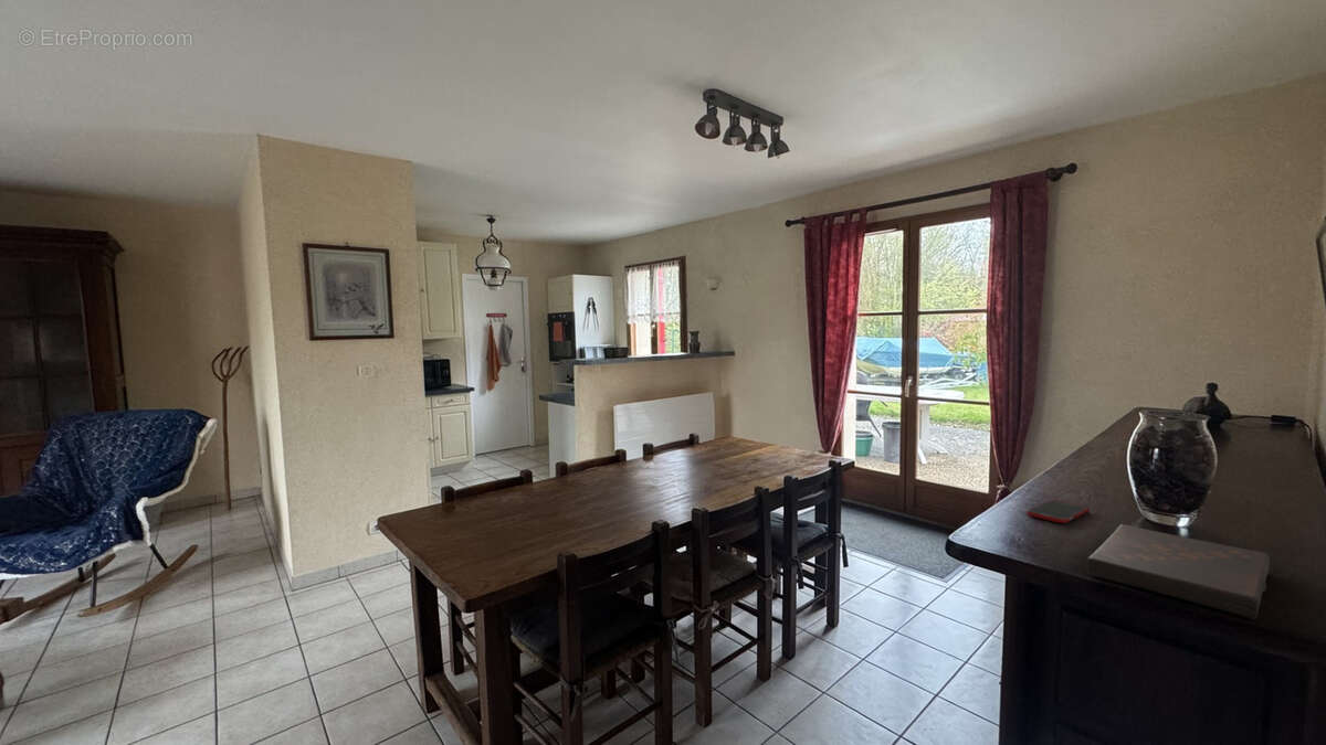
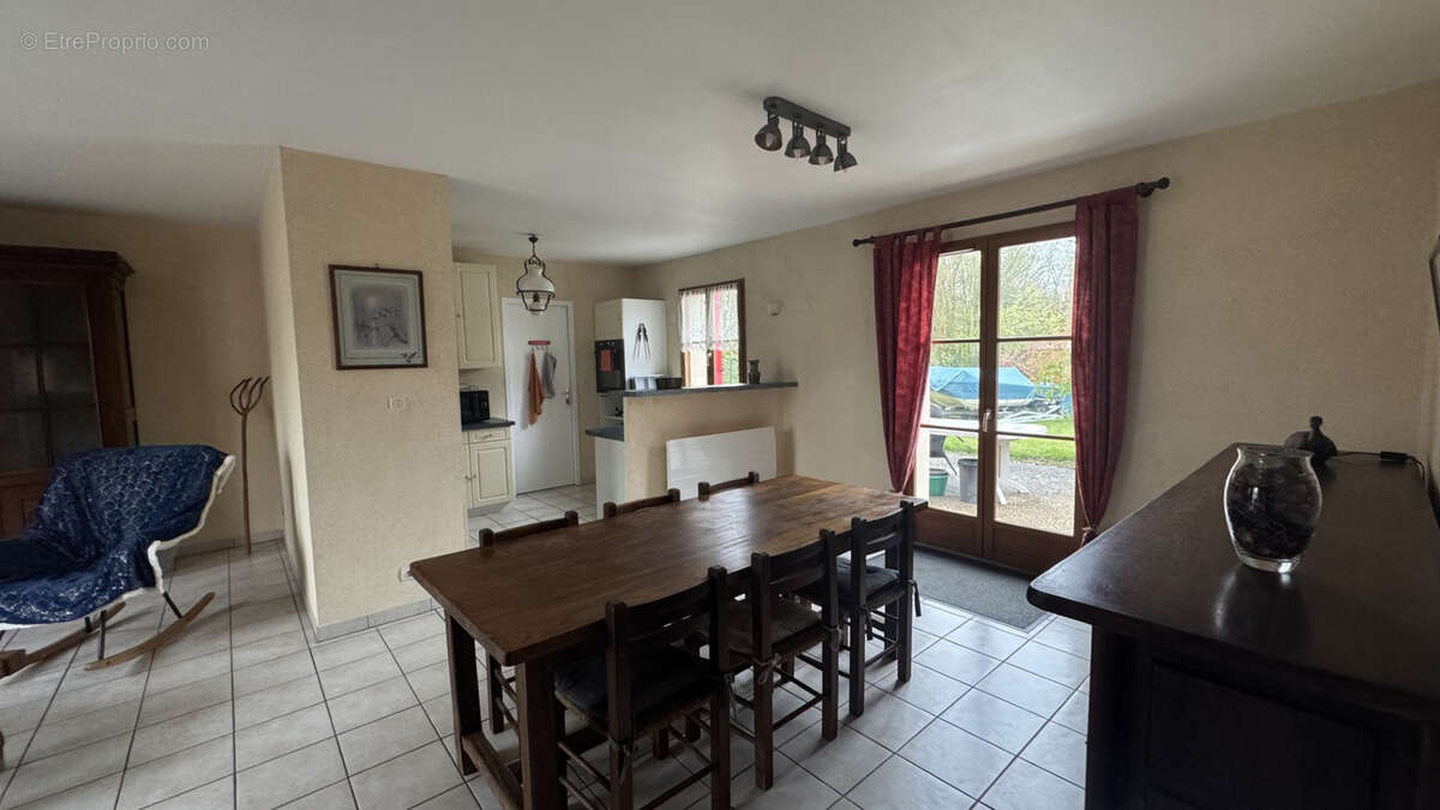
- cell phone [1025,499,1091,524]
- book [1086,523,1271,620]
